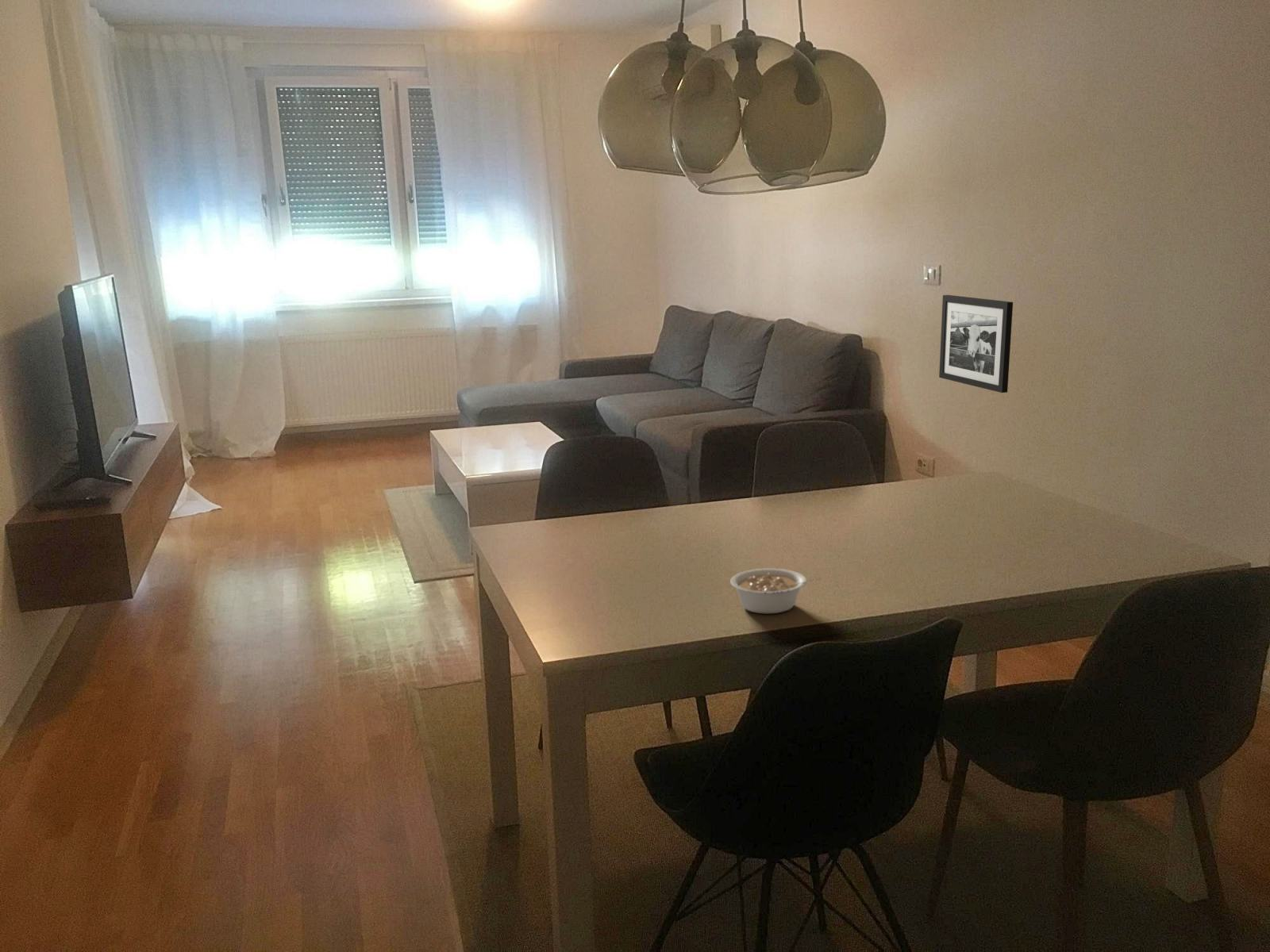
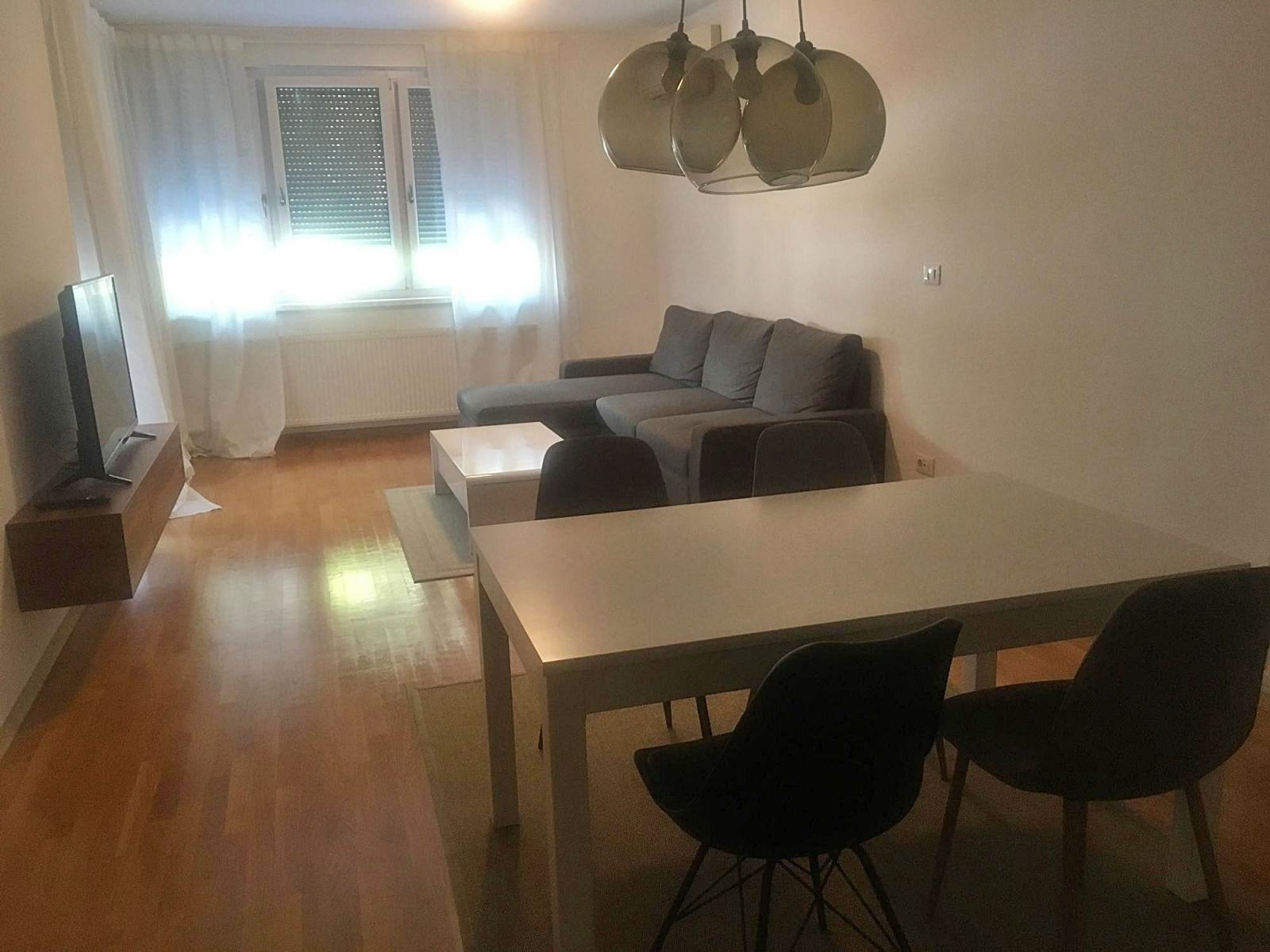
- picture frame [938,294,1014,393]
- legume [729,568,822,615]
